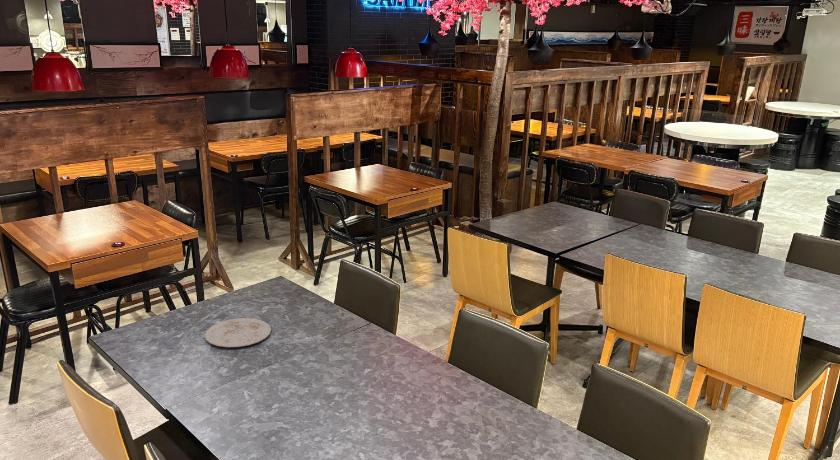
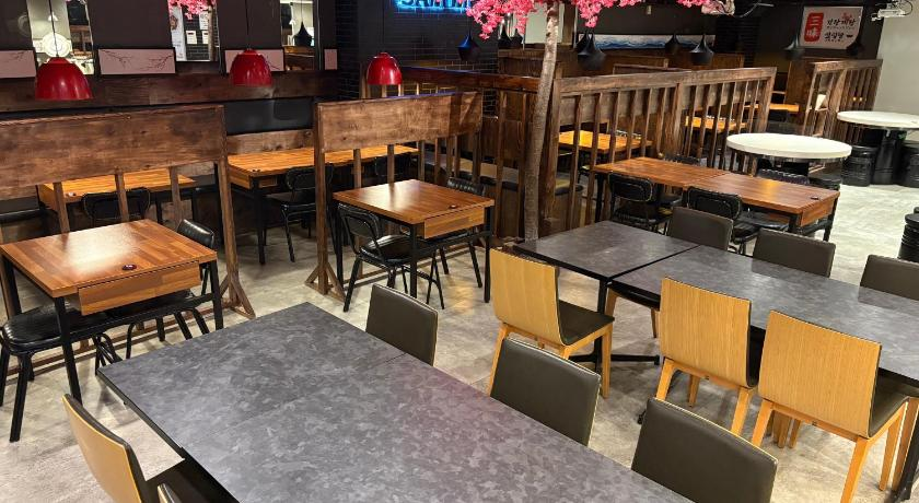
- plate [204,317,272,348]
